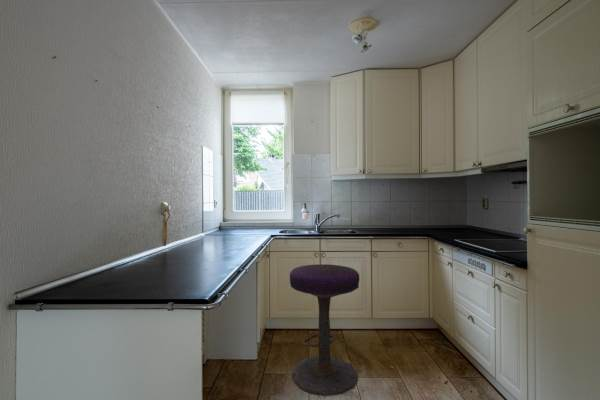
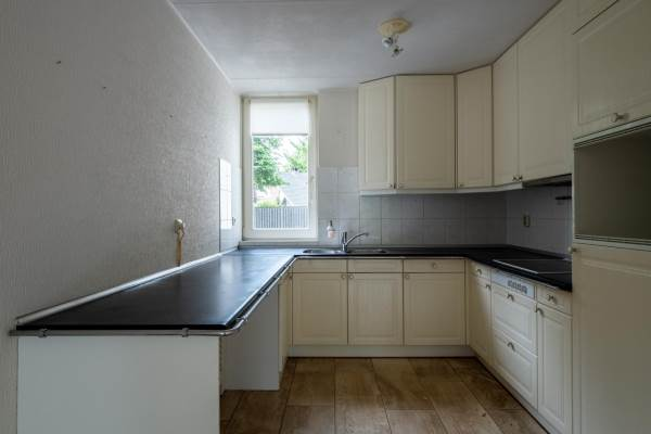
- stool [289,263,360,397]
